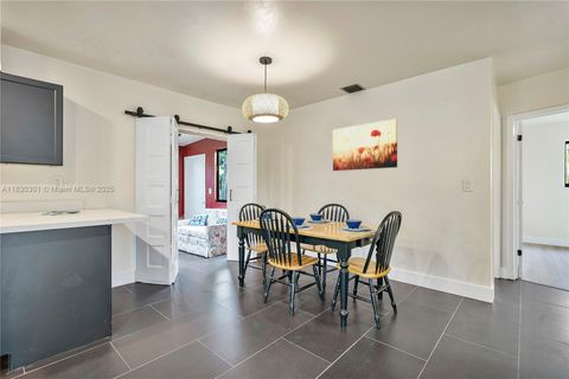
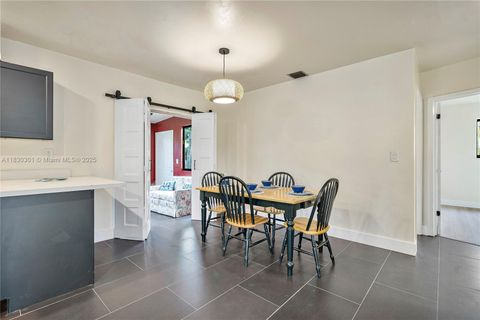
- wall art [332,117,398,172]
